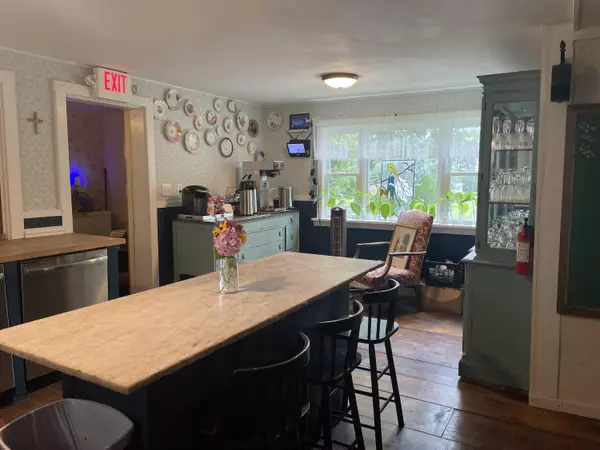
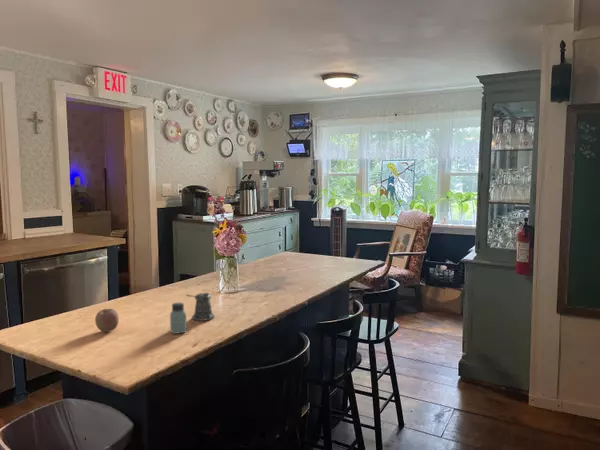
+ pepper shaker [185,292,215,322]
+ saltshaker [169,302,188,335]
+ fruit [94,308,120,333]
